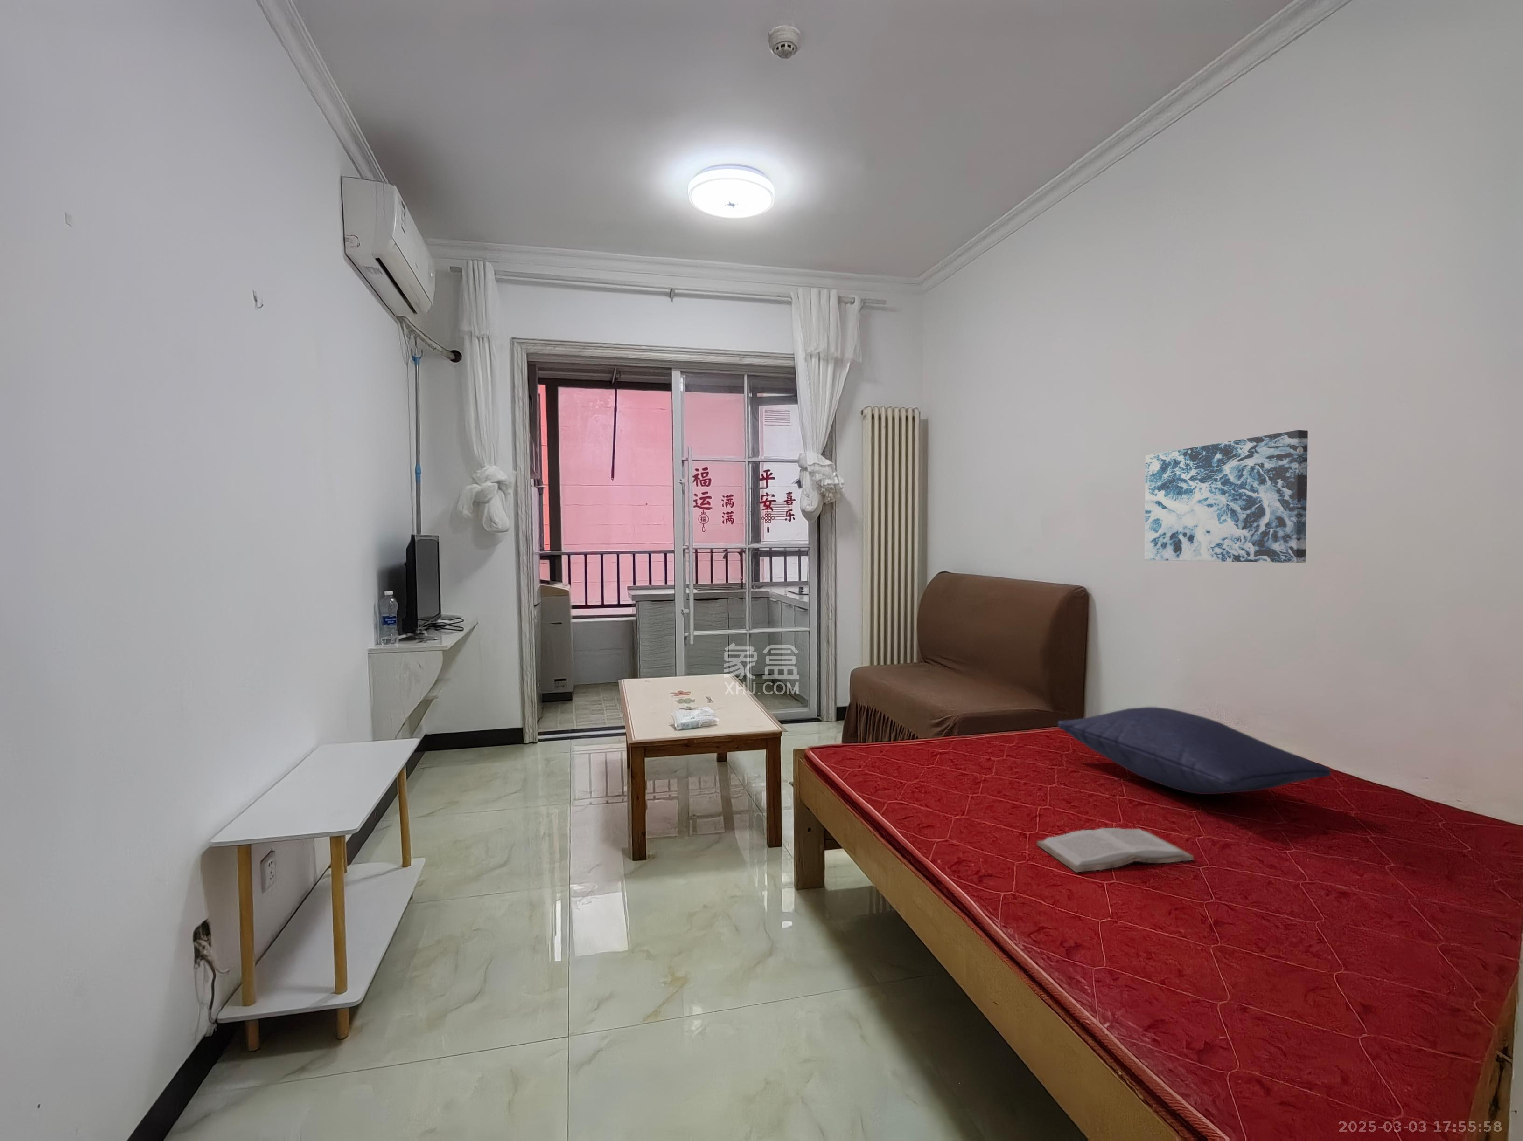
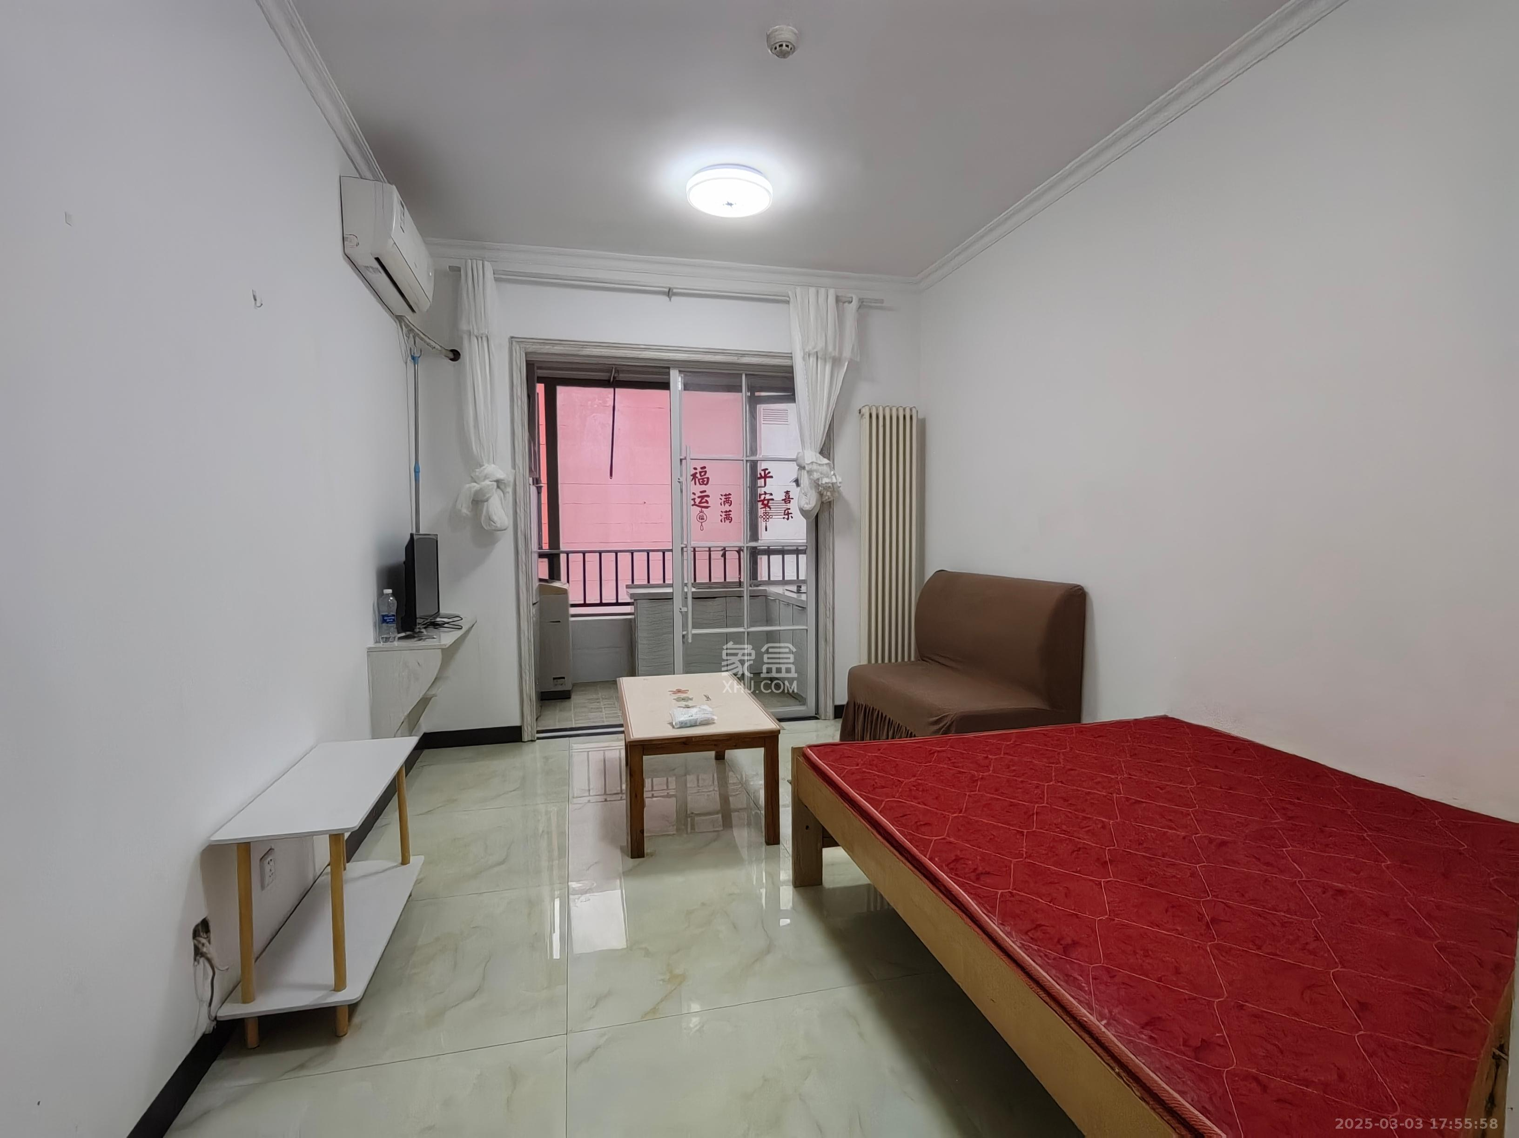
- pillow [1058,707,1332,795]
- wall art [1144,430,1308,563]
- book [1036,827,1193,873]
